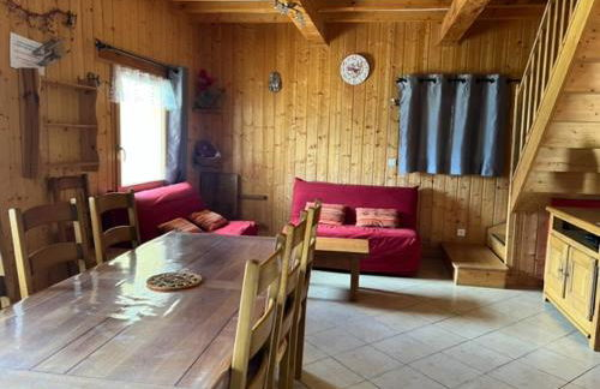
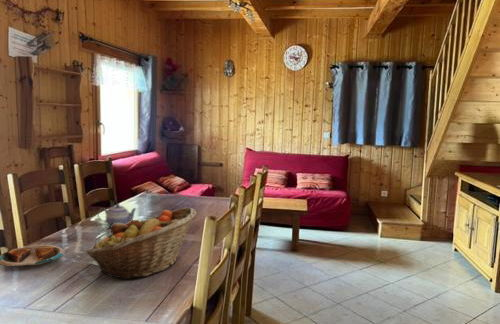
+ teapot [96,202,137,228]
+ plate [0,244,66,267]
+ fruit basket [85,206,197,281]
